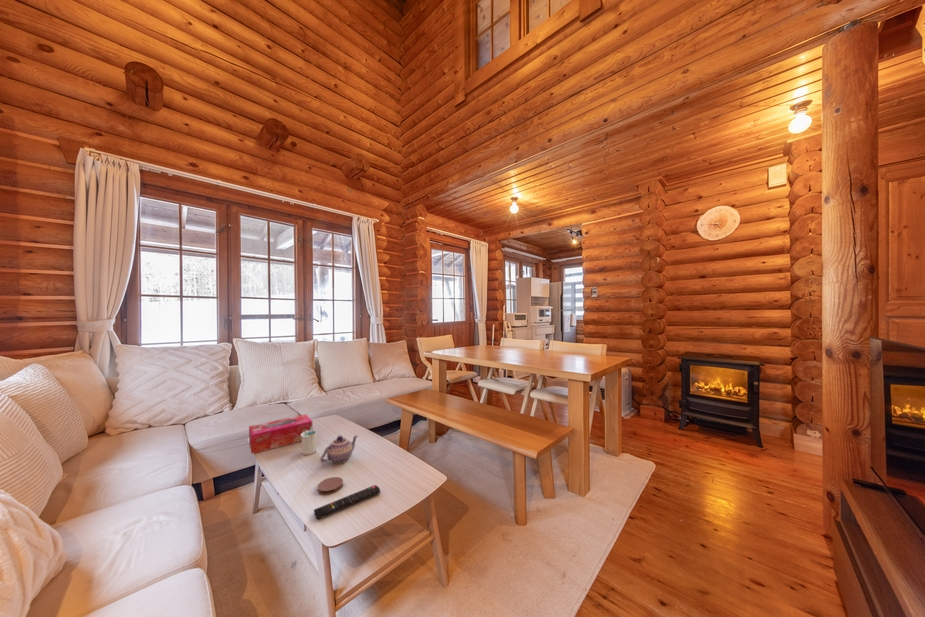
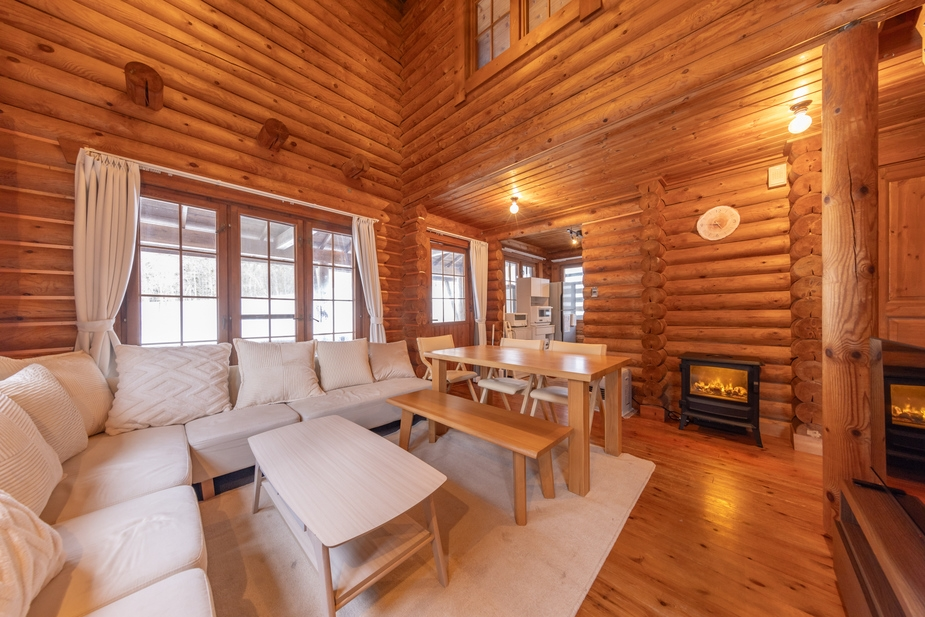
- teapot [319,434,359,465]
- remote control [313,484,381,520]
- coaster [316,476,344,495]
- tissue box [248,413,313,455]
- cup [301,427,318,456]
